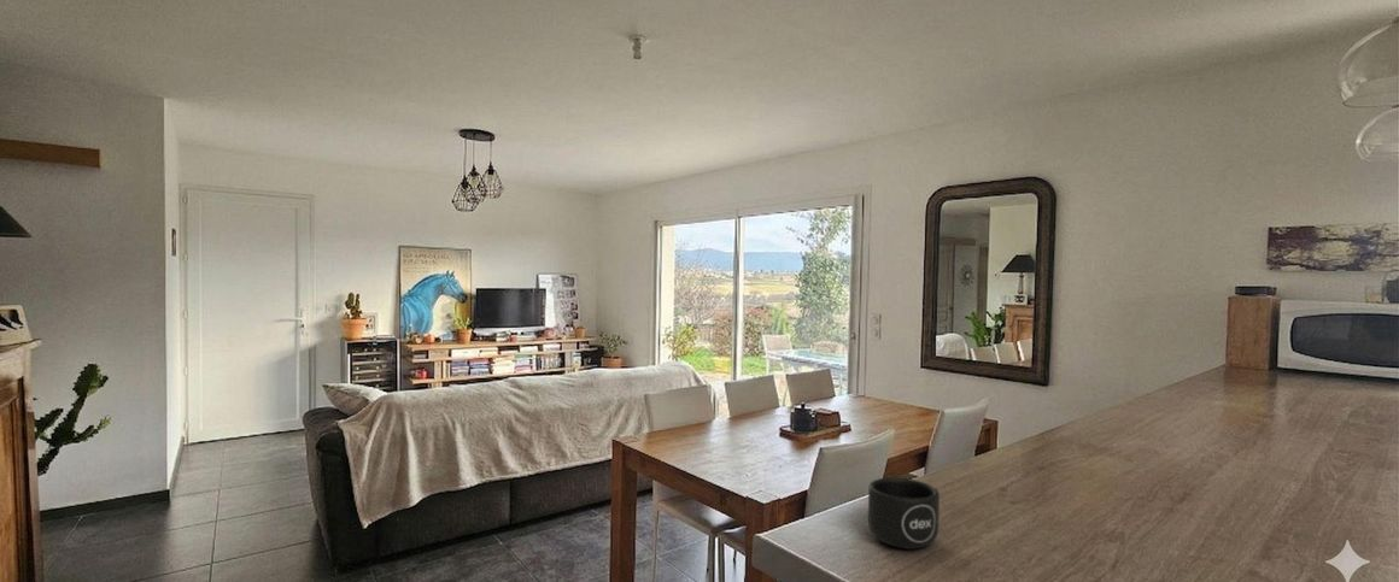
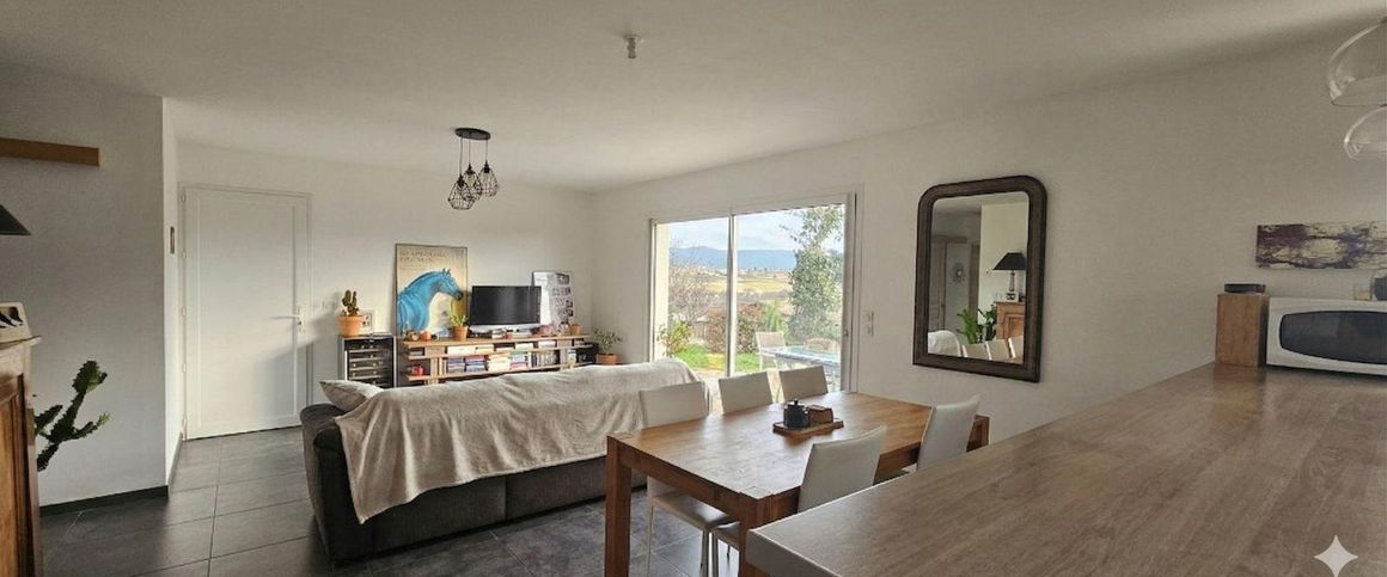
- mug [867,477,941,551]
